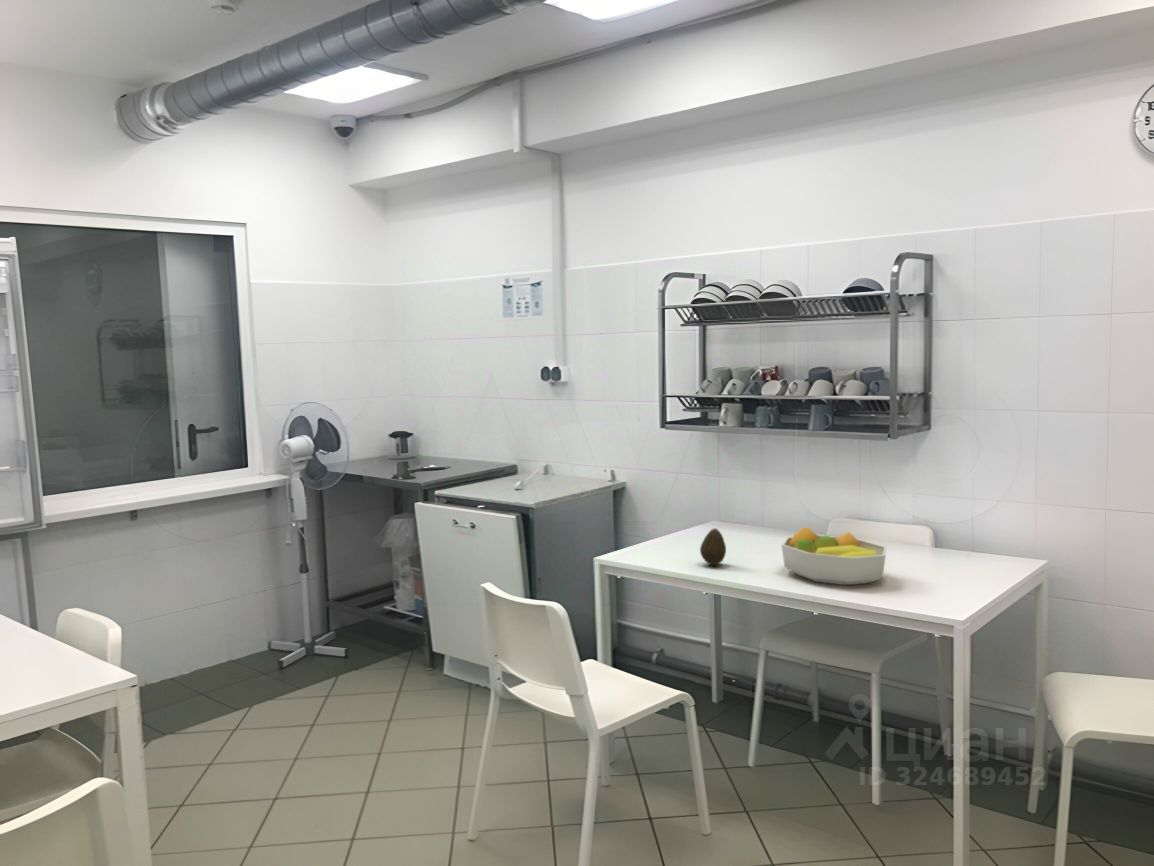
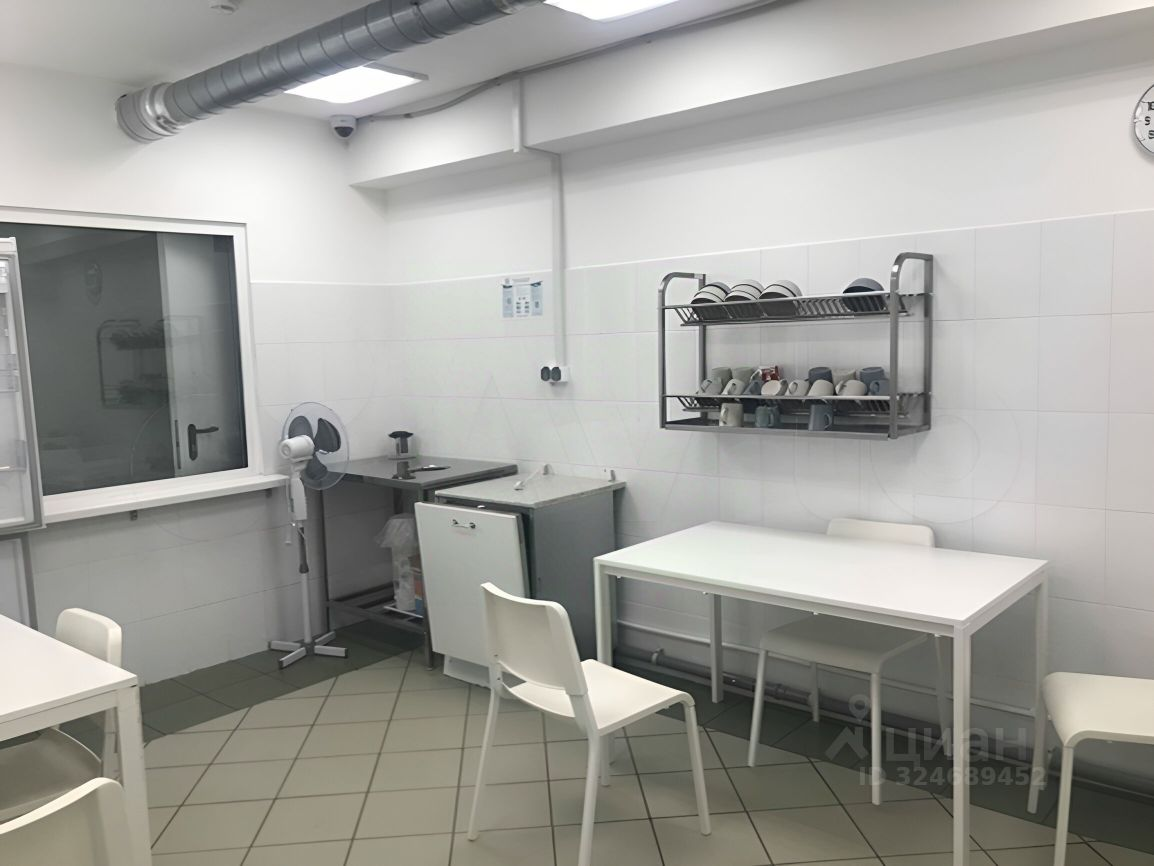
- fruit [699,527,727,566]
- fruit bowl [780,526,888,586]
